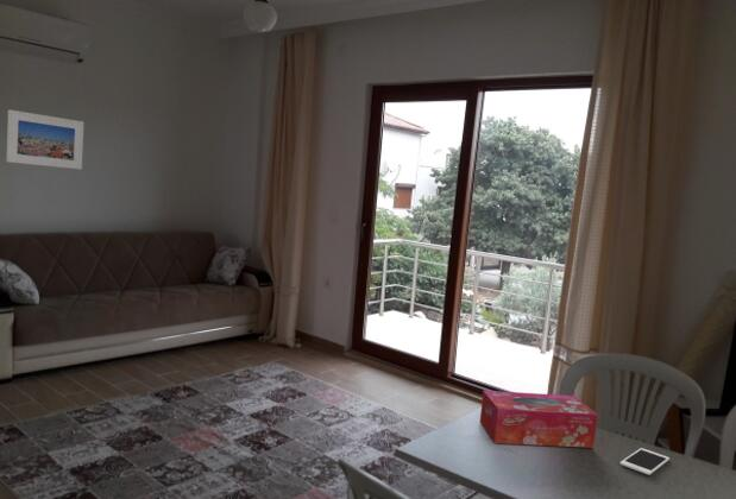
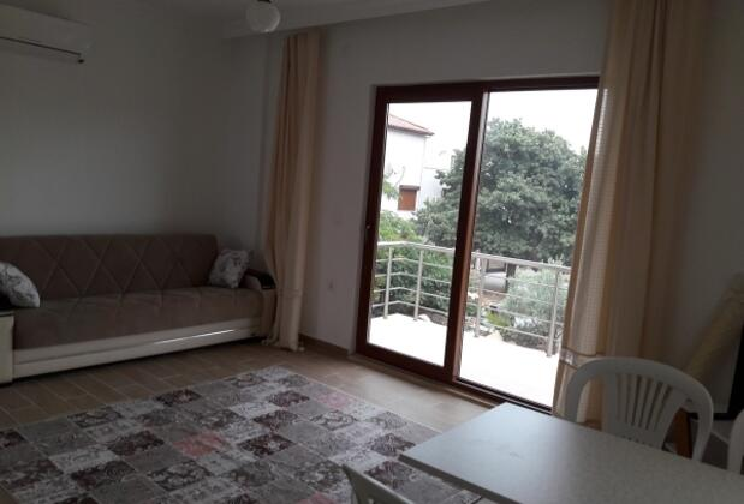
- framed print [5,108,84,170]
- cell phone [618,447,671,476]
- tissue box [479,390,598,449]
